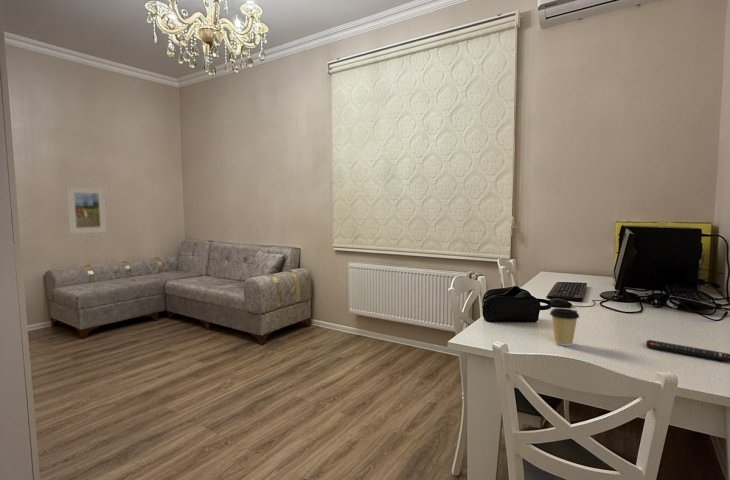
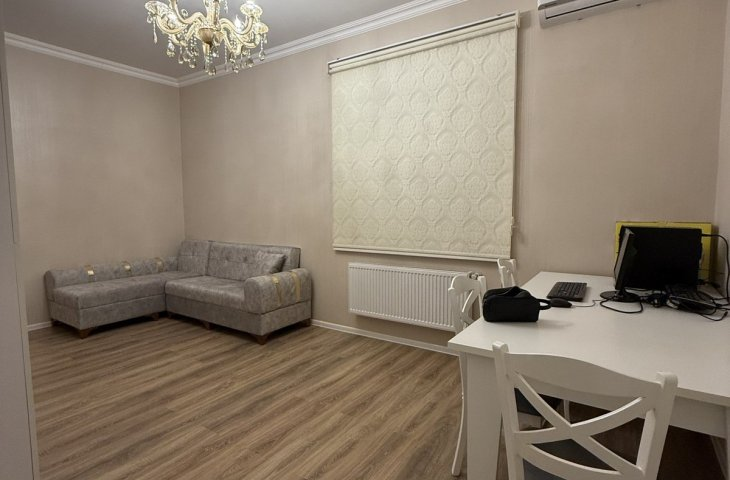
- remote control [645,339,730,363]
- coffee cup [549,307,580,347]
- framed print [66,186,108,235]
